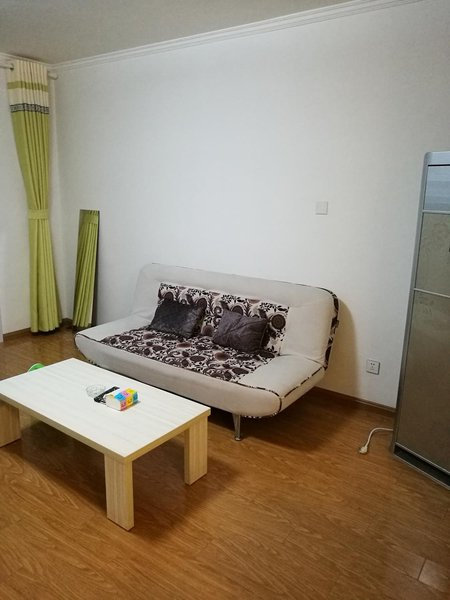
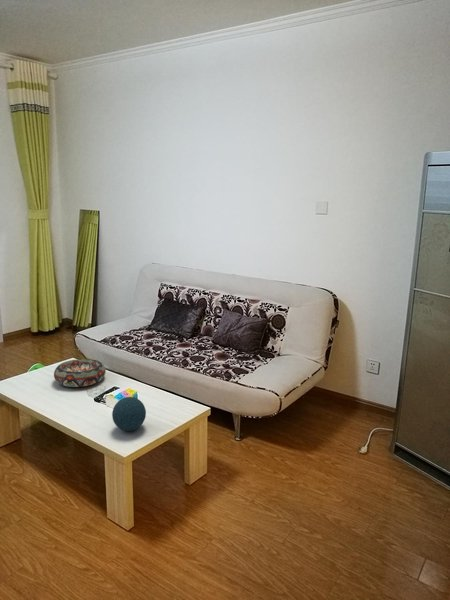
+ decorative orb [111,396,147,432]
+ decorative bowl [53,358,107,388]
